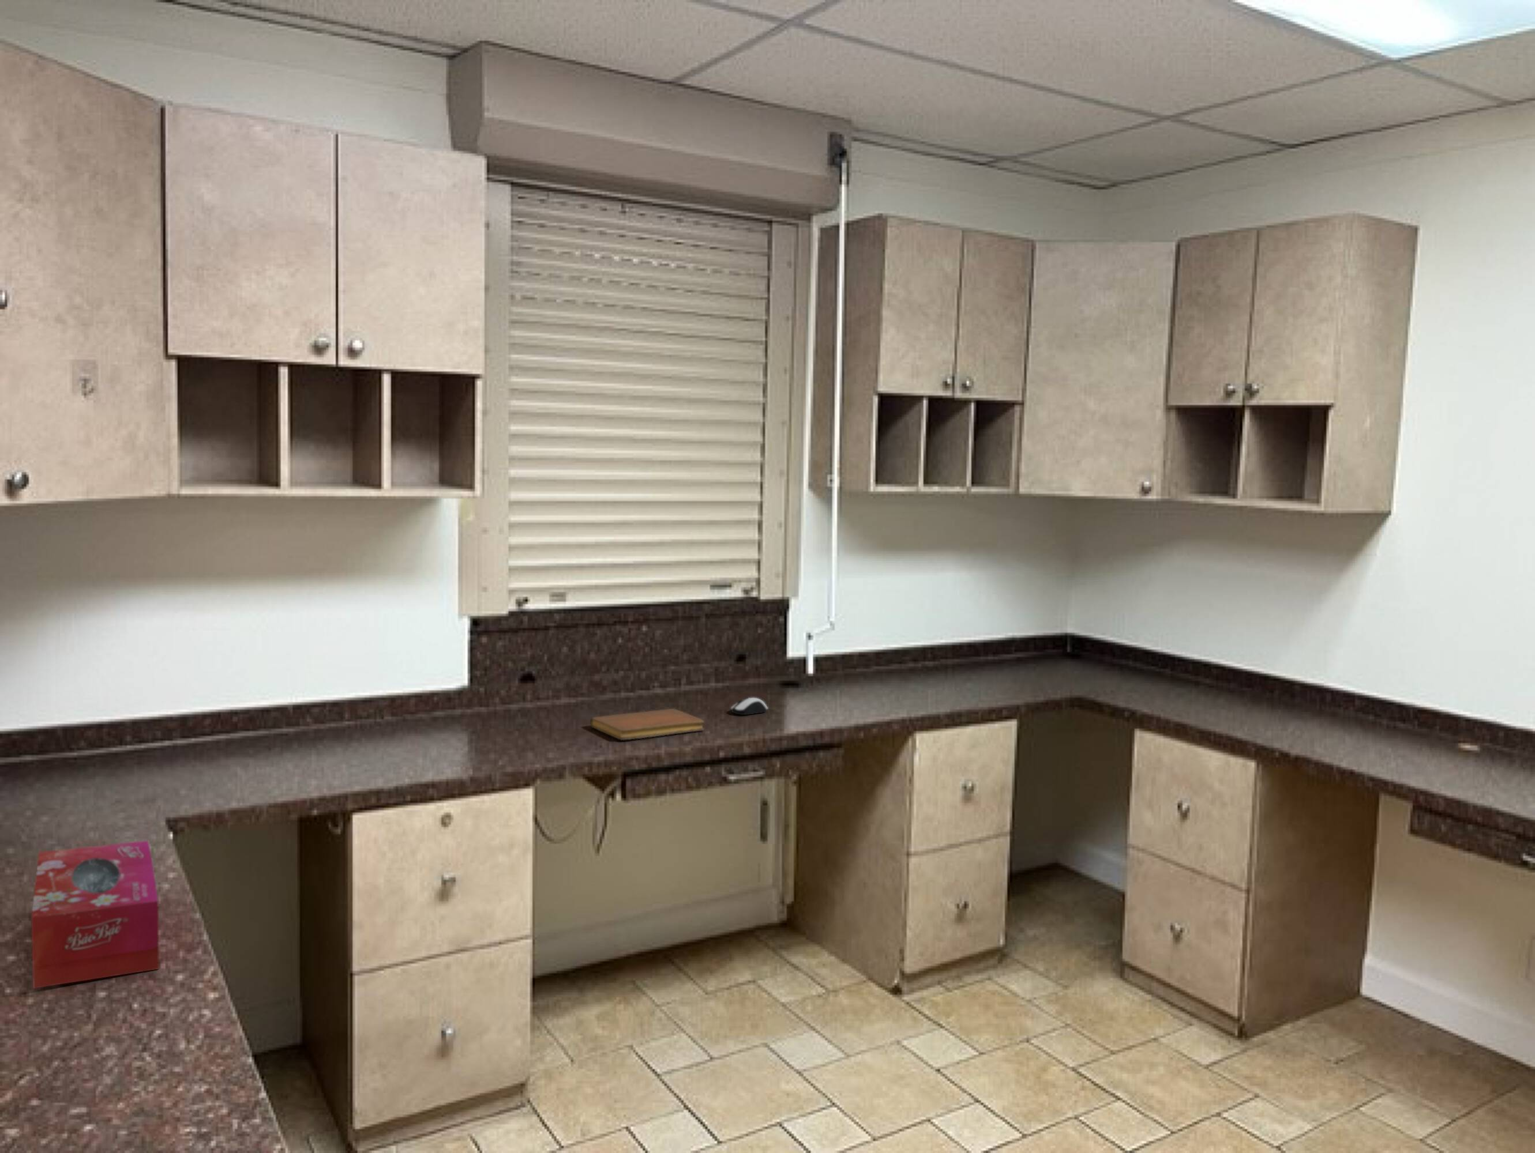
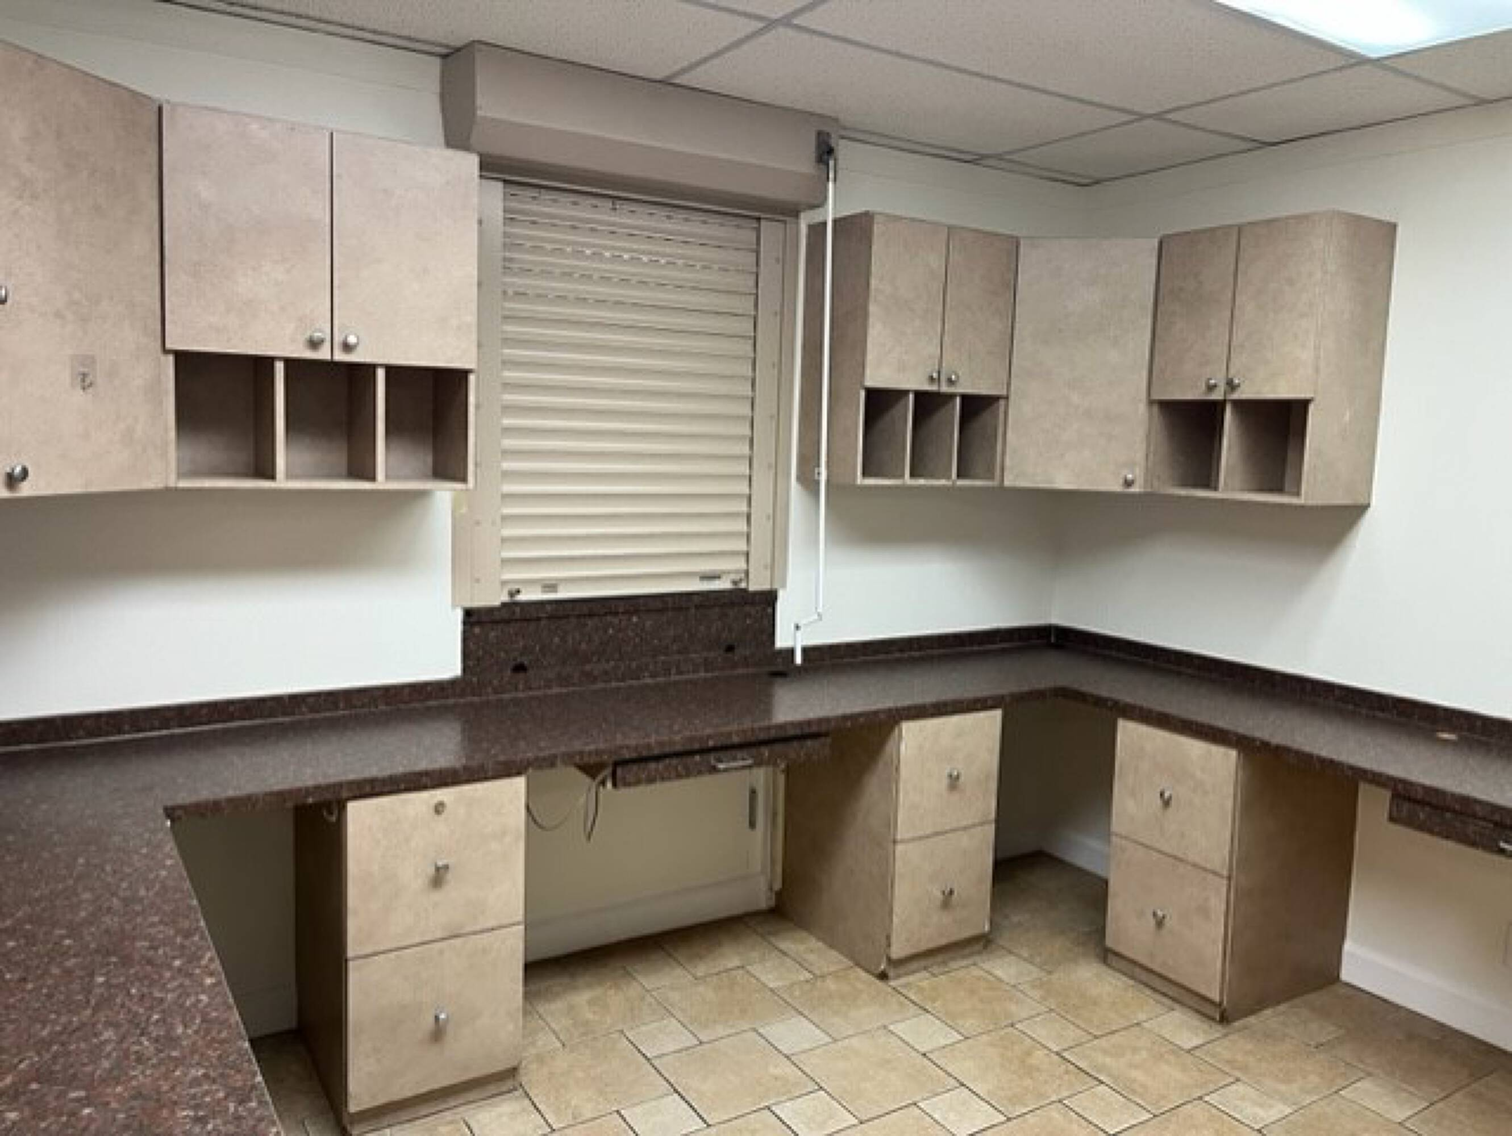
- notebook [590,709,705,741]
- tissue box [31,841,160,989]
- computer mouse [731,696,768,716]
